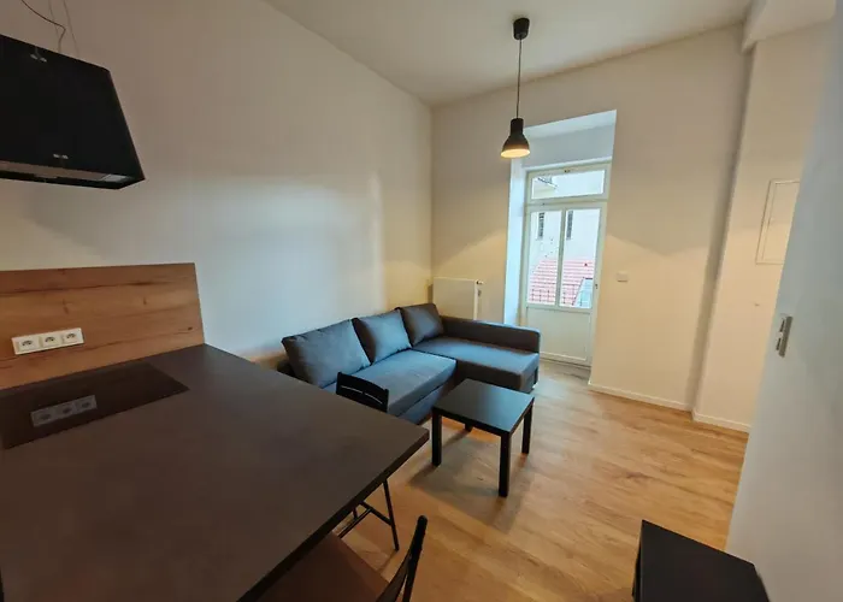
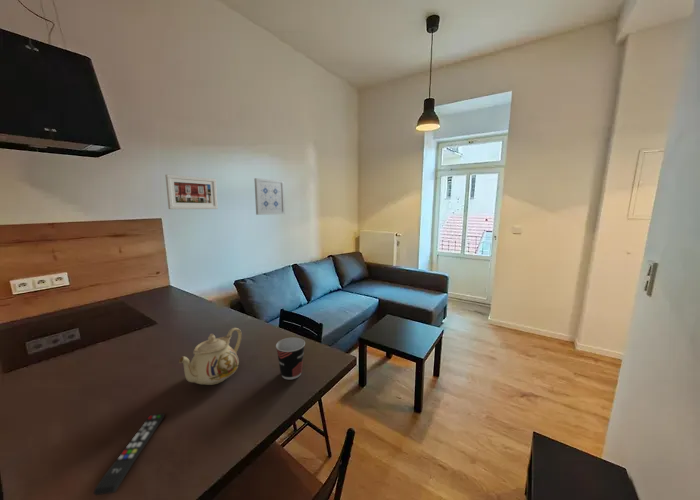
+ teapot [177,327,243,386]
+ wall art [253,177,286,216]
+ cup [275,336,306,380]
+ remote control [92,412,166,496]
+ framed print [165,174,219,210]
